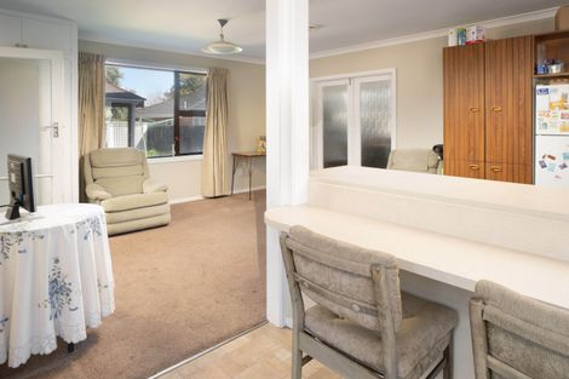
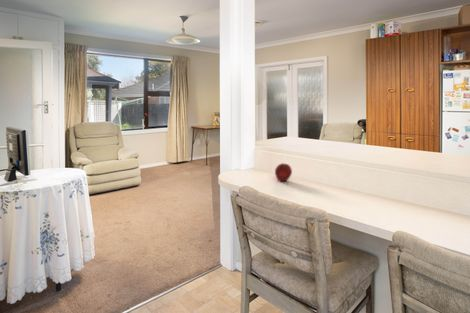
+ apple [274,162,293,182]
